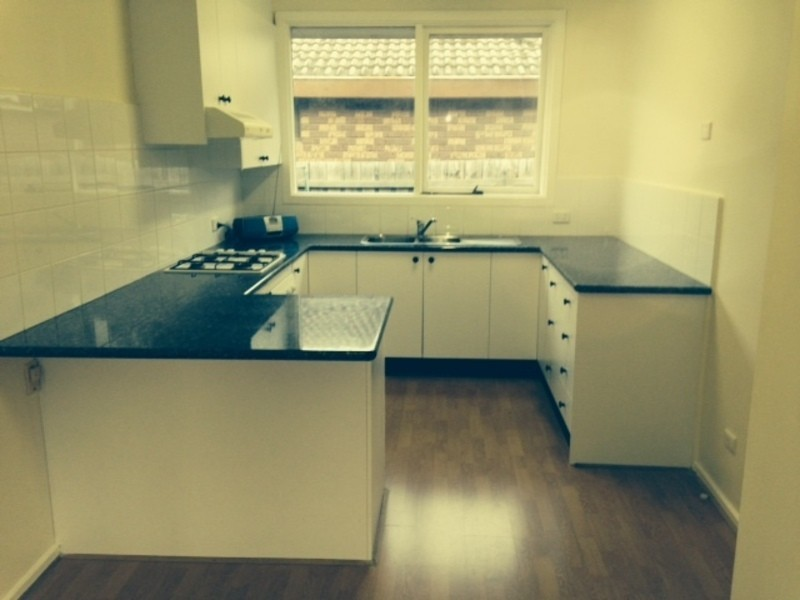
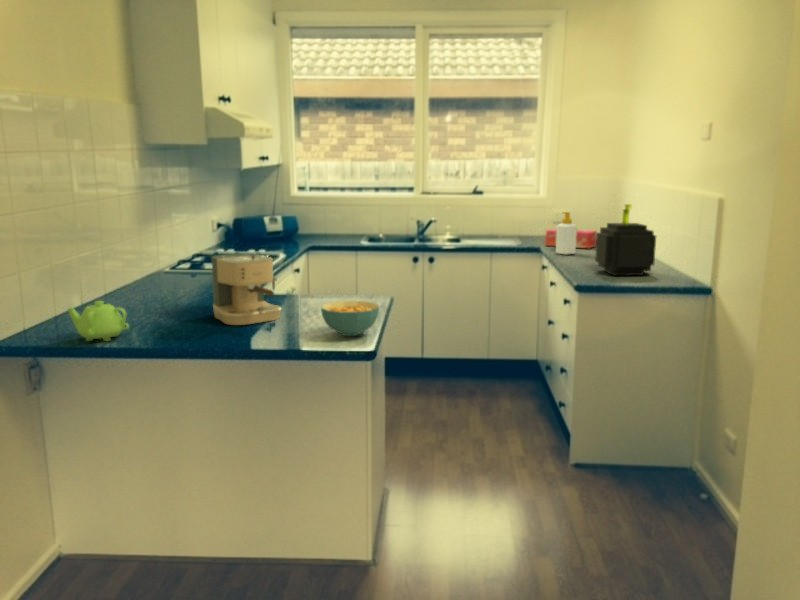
+ plant pot [594,203,657,277]
+ soap bottle [555,211,578,256]
+ coffee maker [210,252,282,326]
+ cereal bowl [320,300,380,337]
+ tissue box [544,228,598,249]
+ teapot [66,300,130,342]
